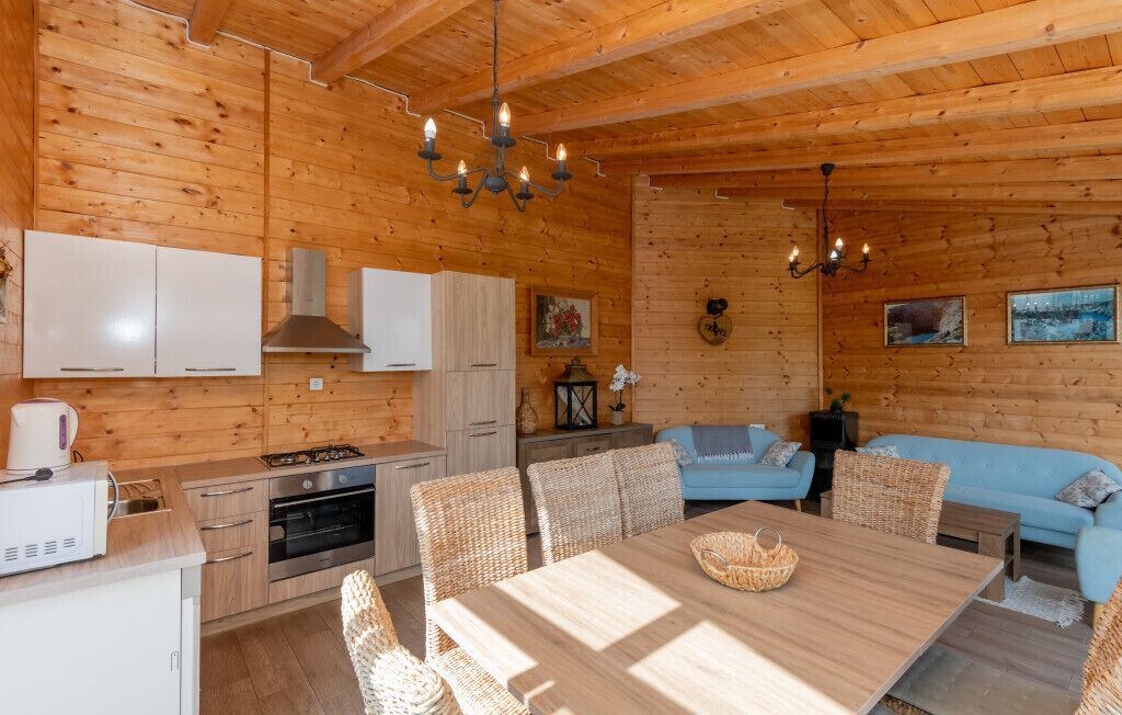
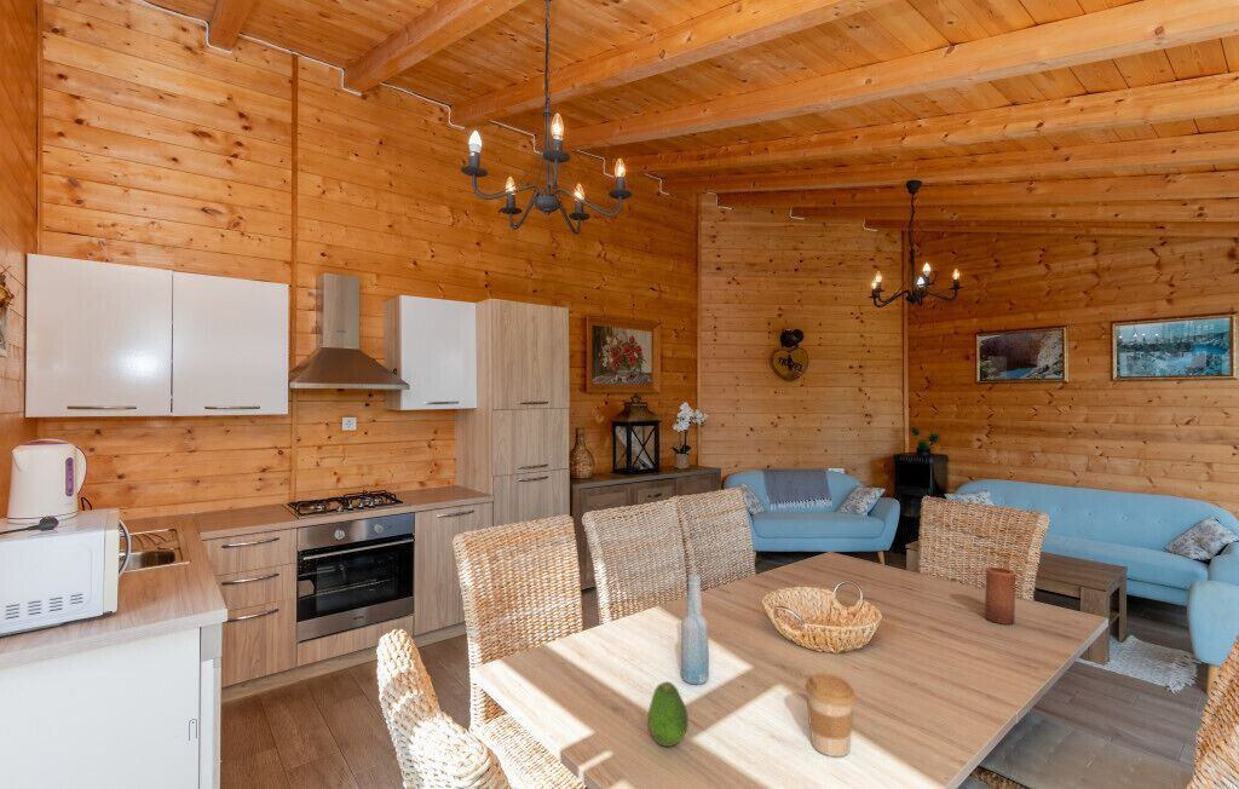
+ fruit [647,681,690,748]
+ bottle [680,572,710,685]
+ coffee cup [805,672,857,758]
+ candle [984,566,1016,626]
